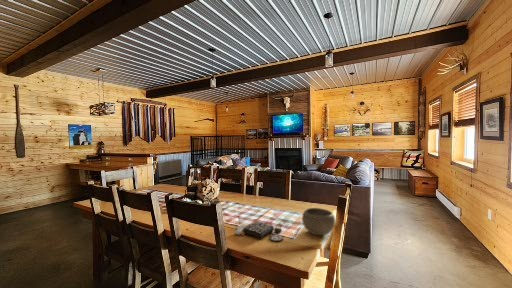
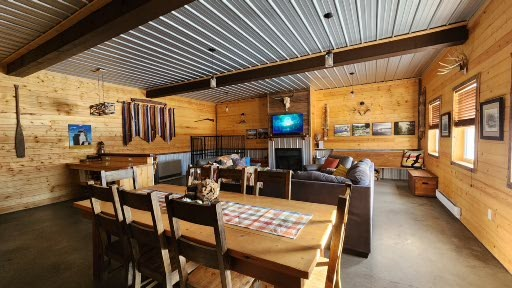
- bowl [301,207,336,236]
- board game [234,220,284,242]
